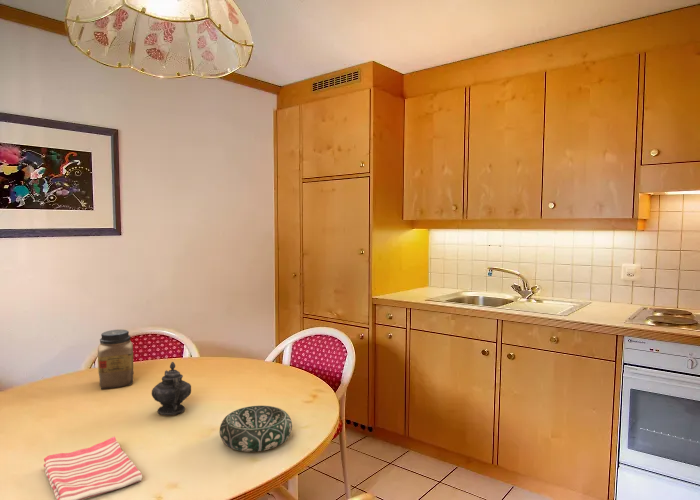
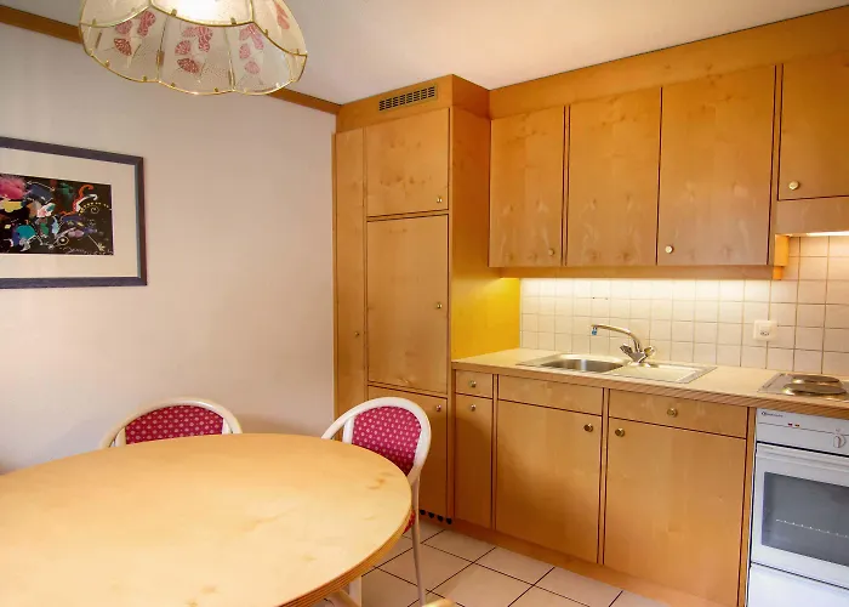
- dish towel [43,436,143,500]
- decorative bowl [219,405,293,453]
- jar [97,329,135,390]
- teapot [151,361,192,416]
